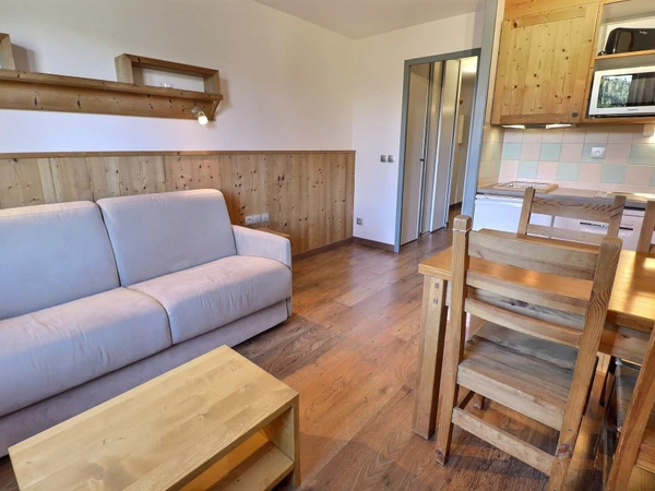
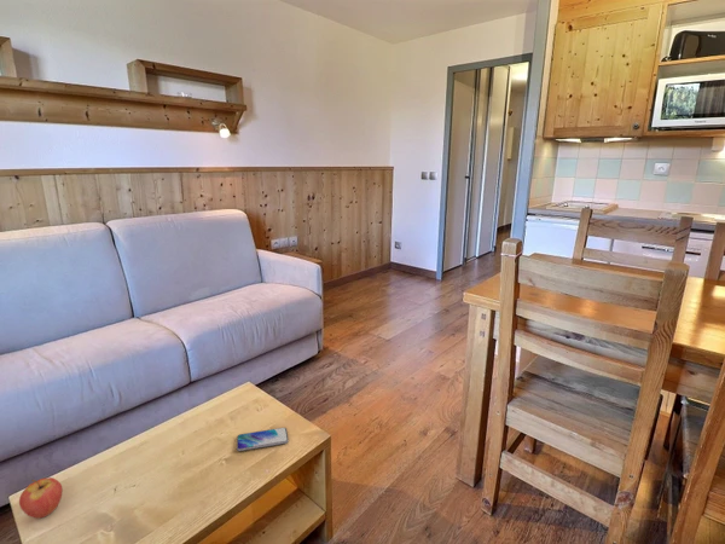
+ fruit [18,476,64,520]
+ smartphone [236,427,290,452]
